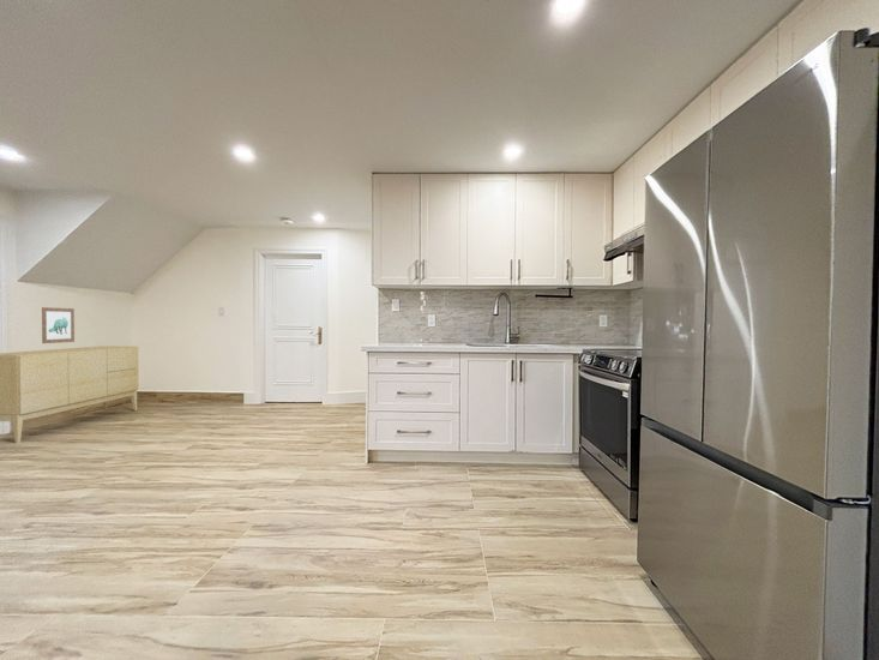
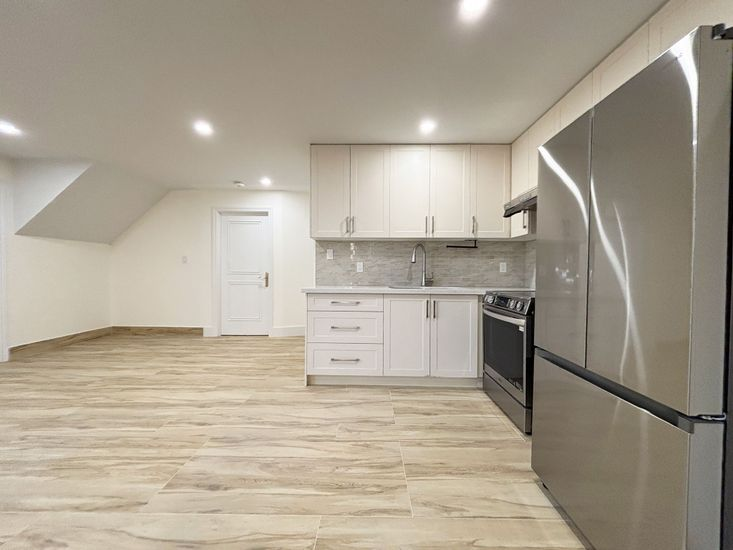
- wall art [41,306,76,344]
- sideboard [0,344,140,444]
